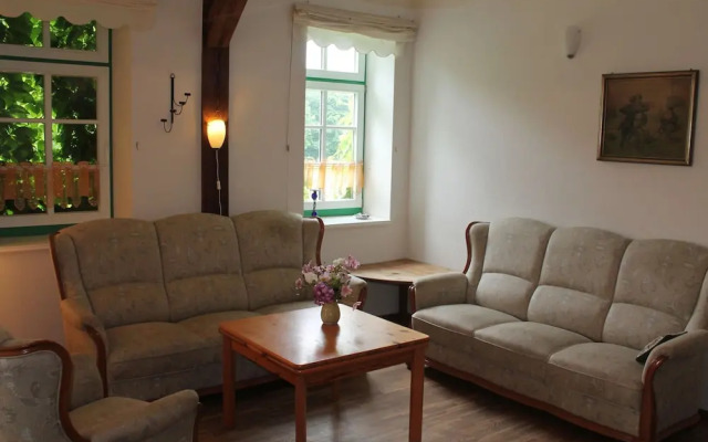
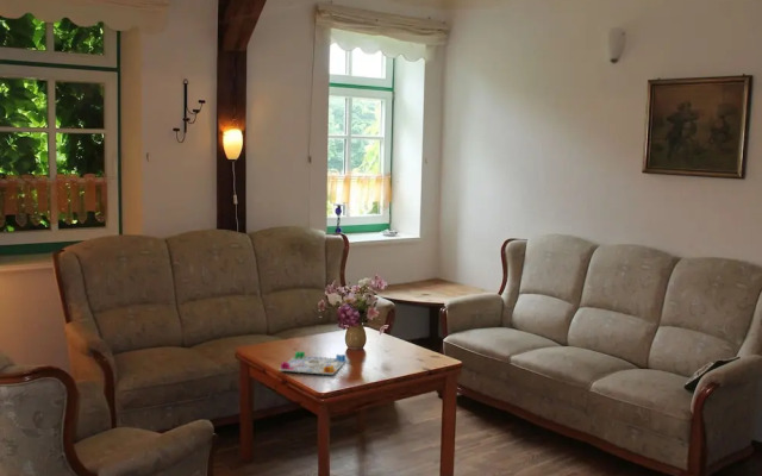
+ board game [279,350,348,376]
